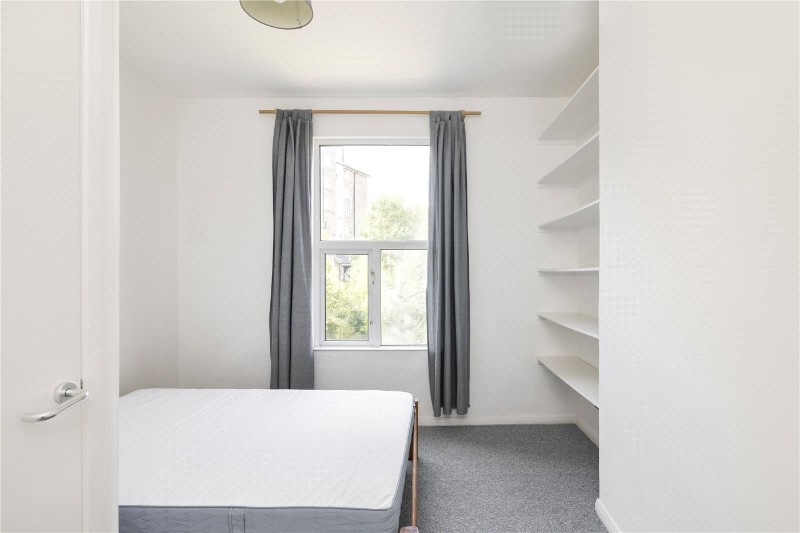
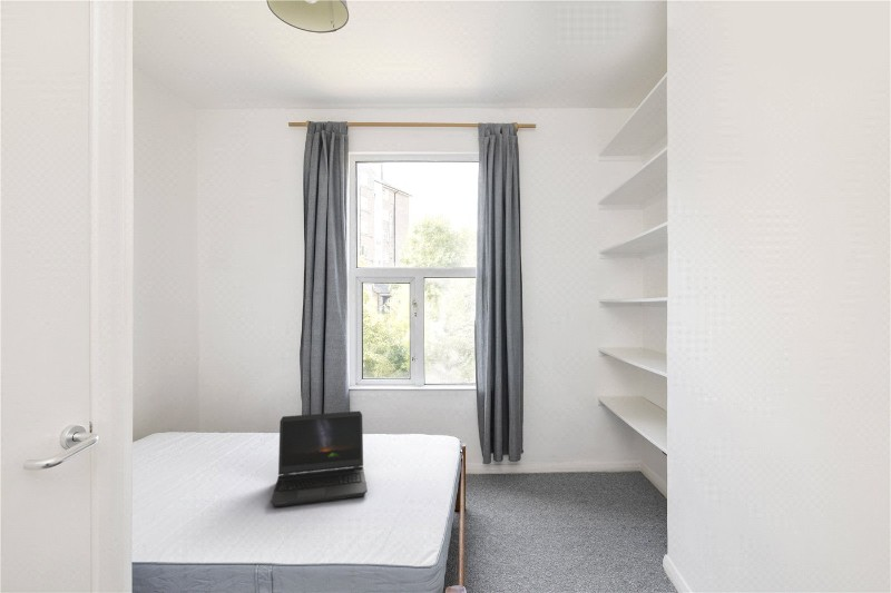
+ laptop computer [270,409,369,508]
